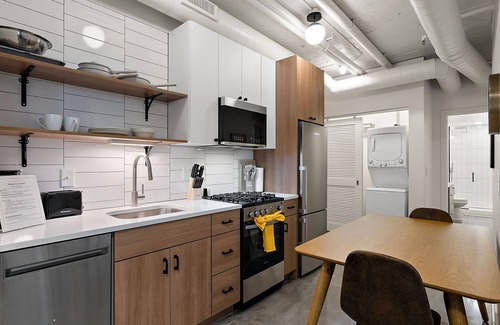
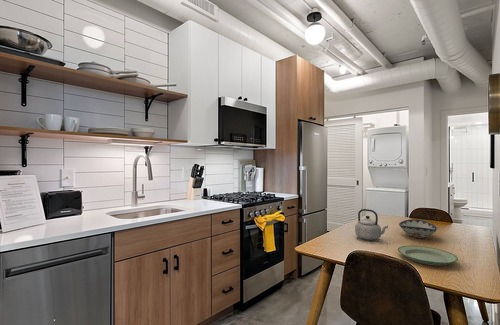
+ teapot [354,208,389,241]
+ plate [397,244,459,267]
+ decorative bowl [398,218,439,239]
